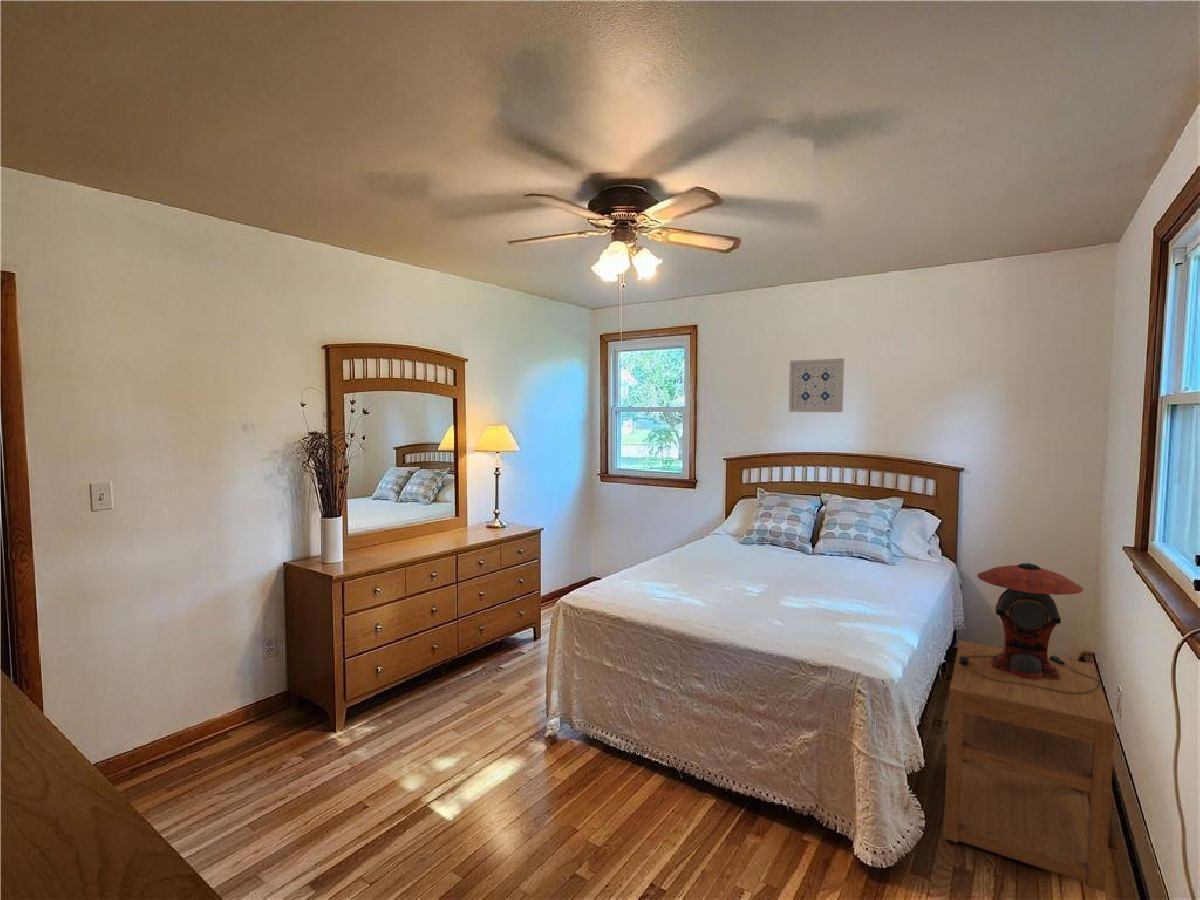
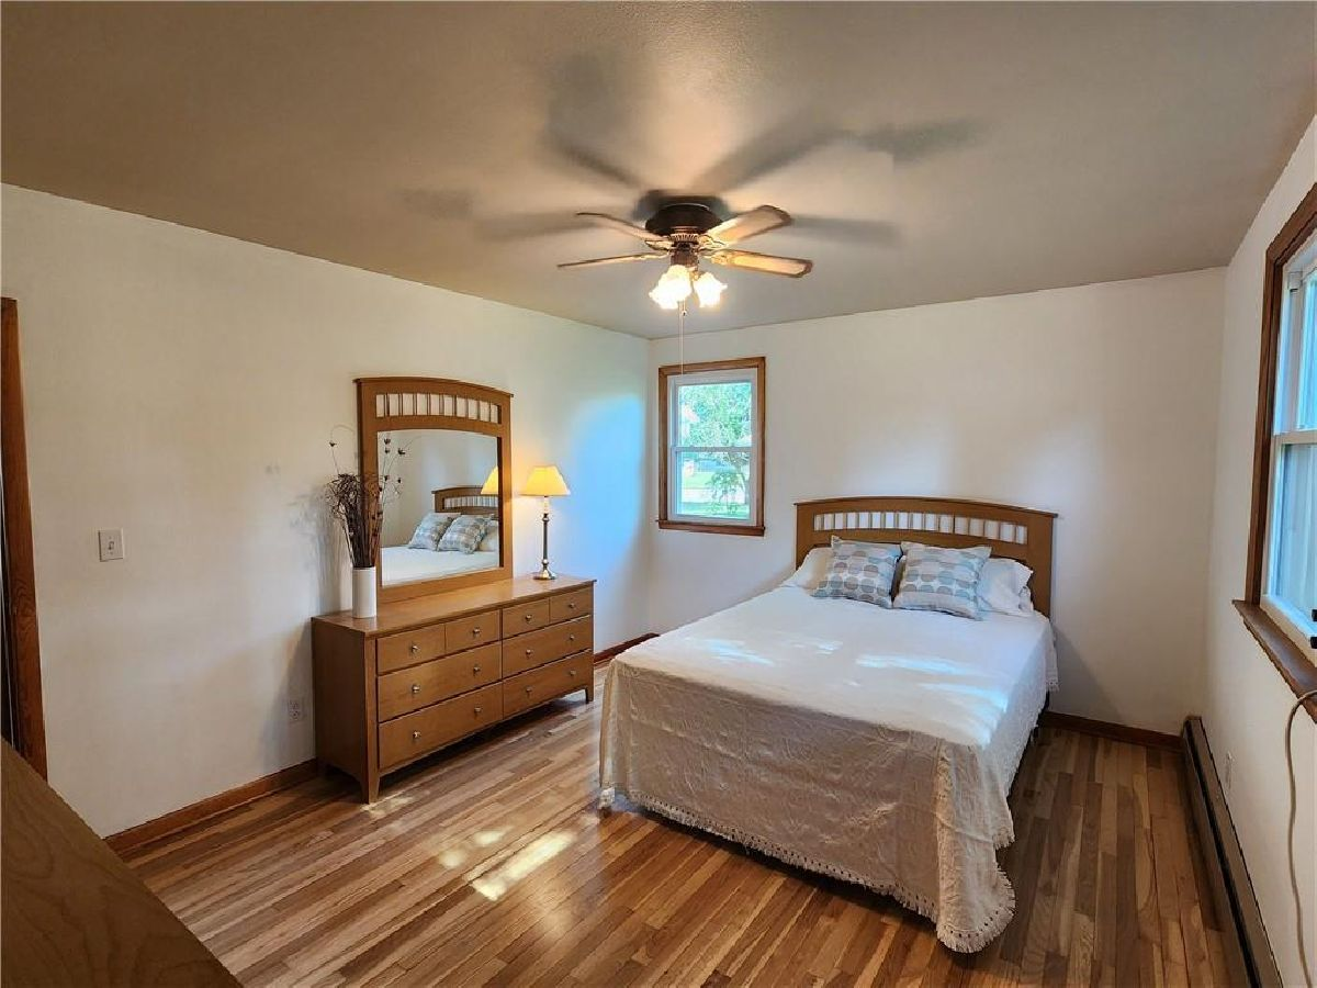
- nightstand [942,639,1116,893]
- wall art [788,357,845,413]
- table lamp [959,562,1101,693]
